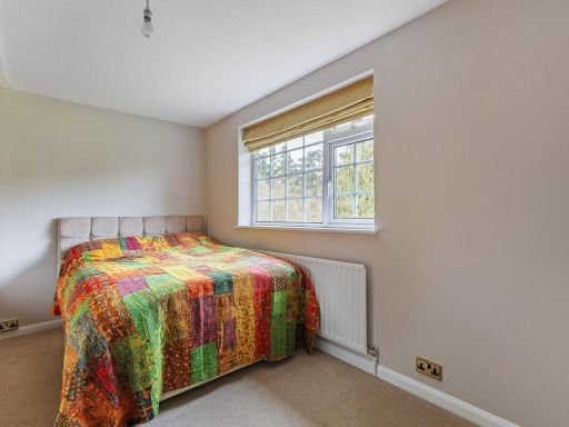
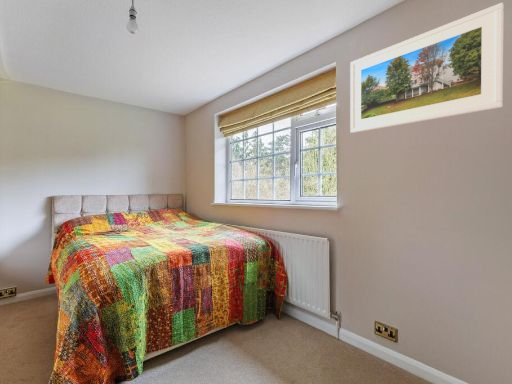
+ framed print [349,2,504,134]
